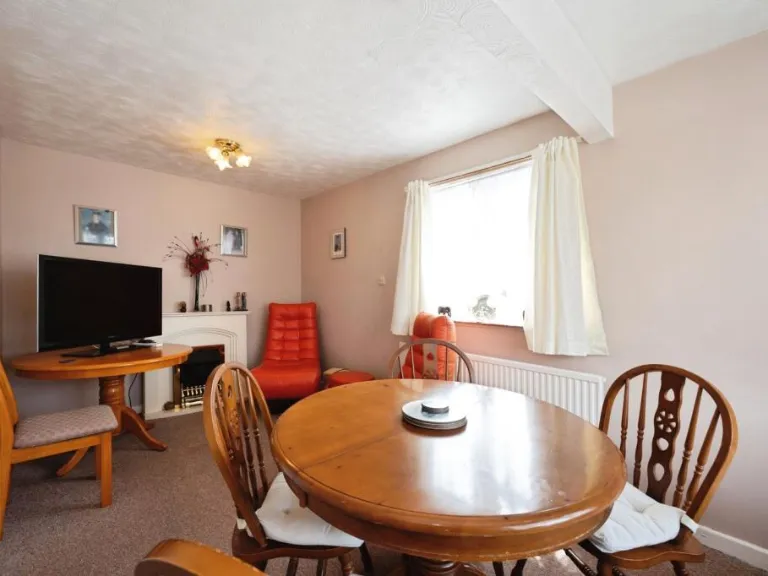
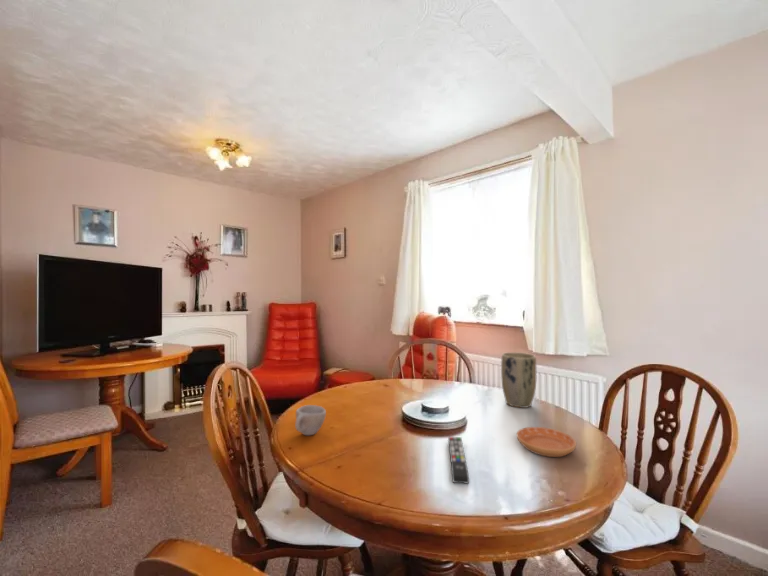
+ plant pot [500,352,538,409]
+ saucer [516,426,577,458]
+ remote control [447,436,470,485]
+ cup [294,404,327,436]
